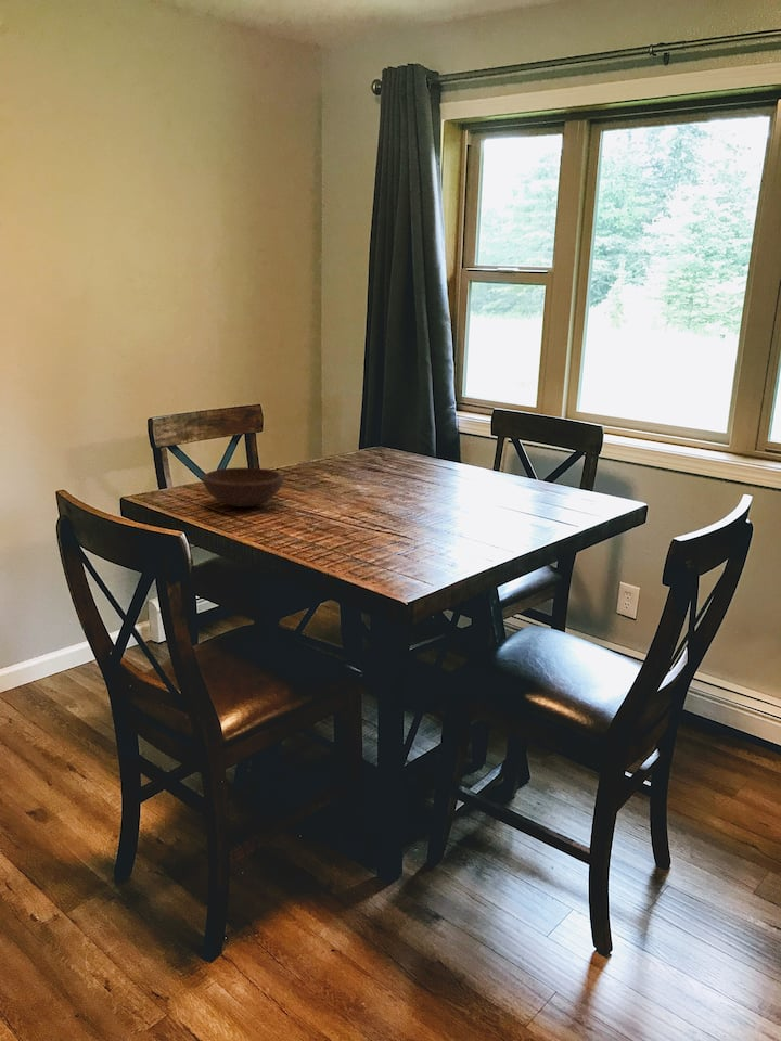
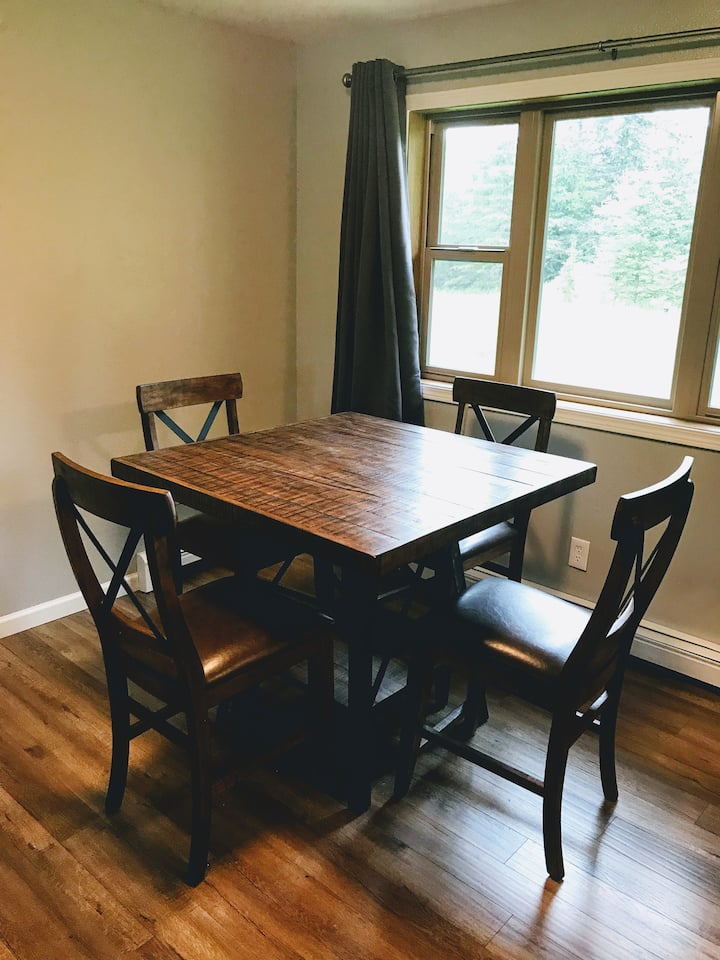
- bowl [201,466,285,509]
